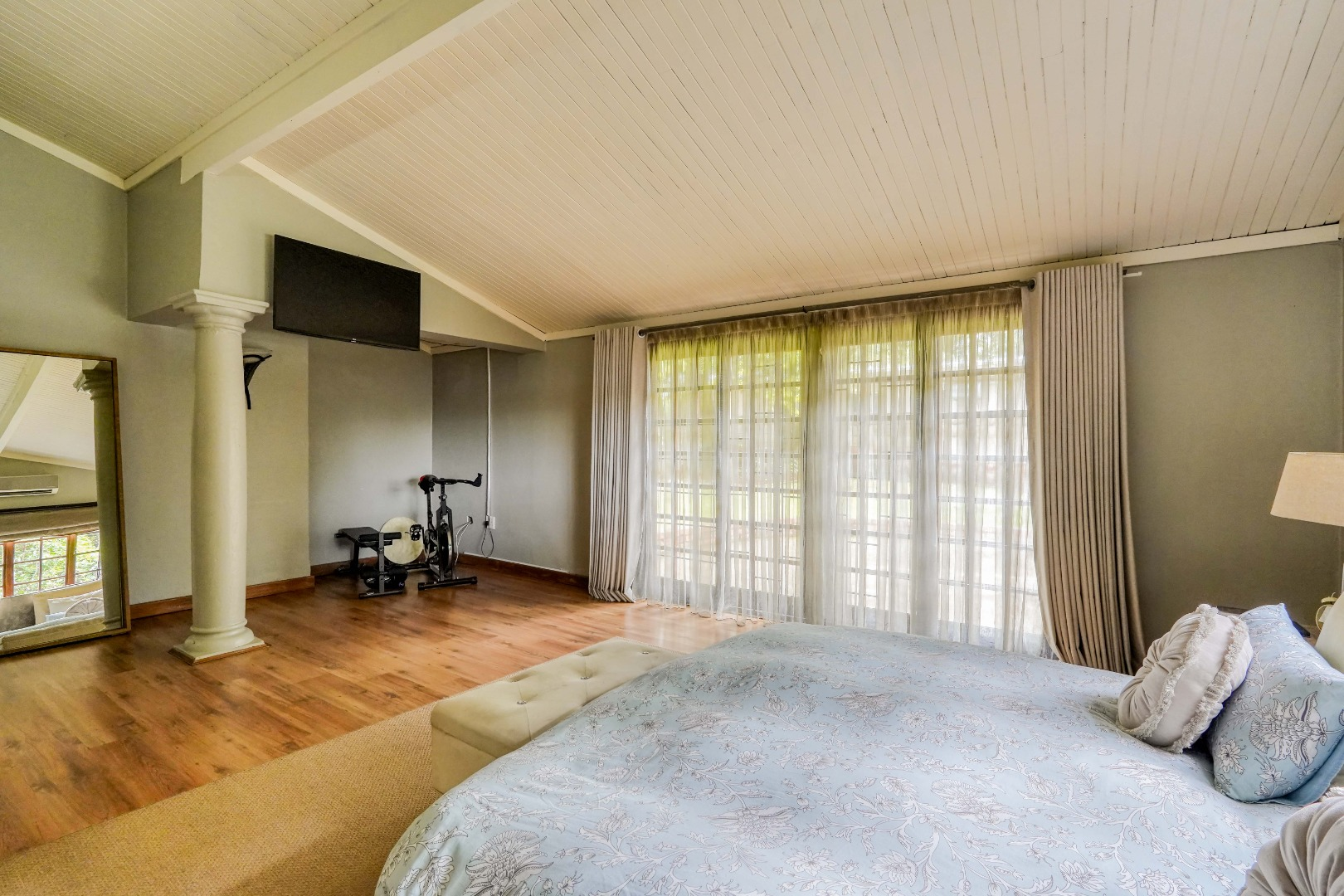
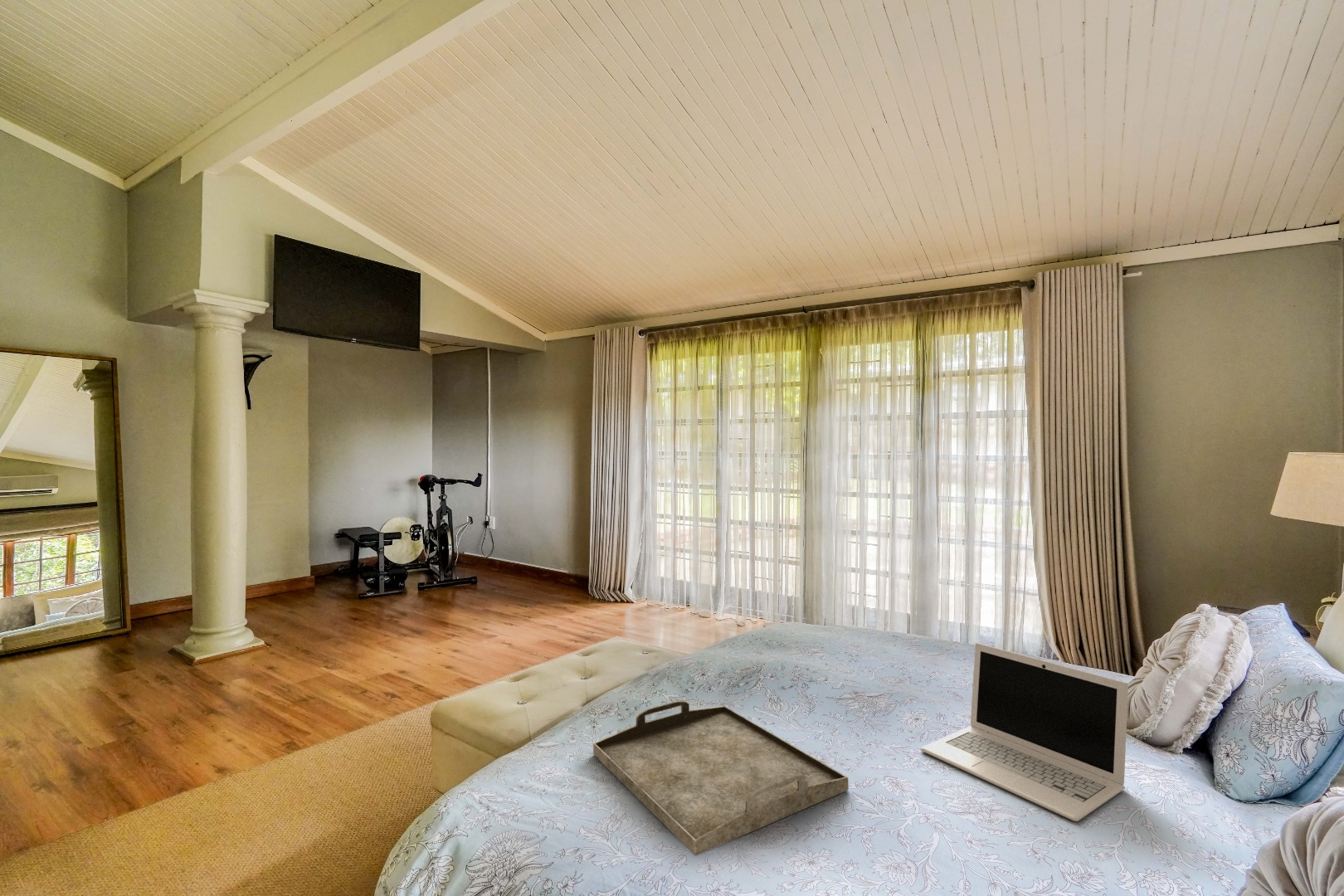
+ laptop [919,642,1129,822]
+ serving tray [592,700,850,856]
